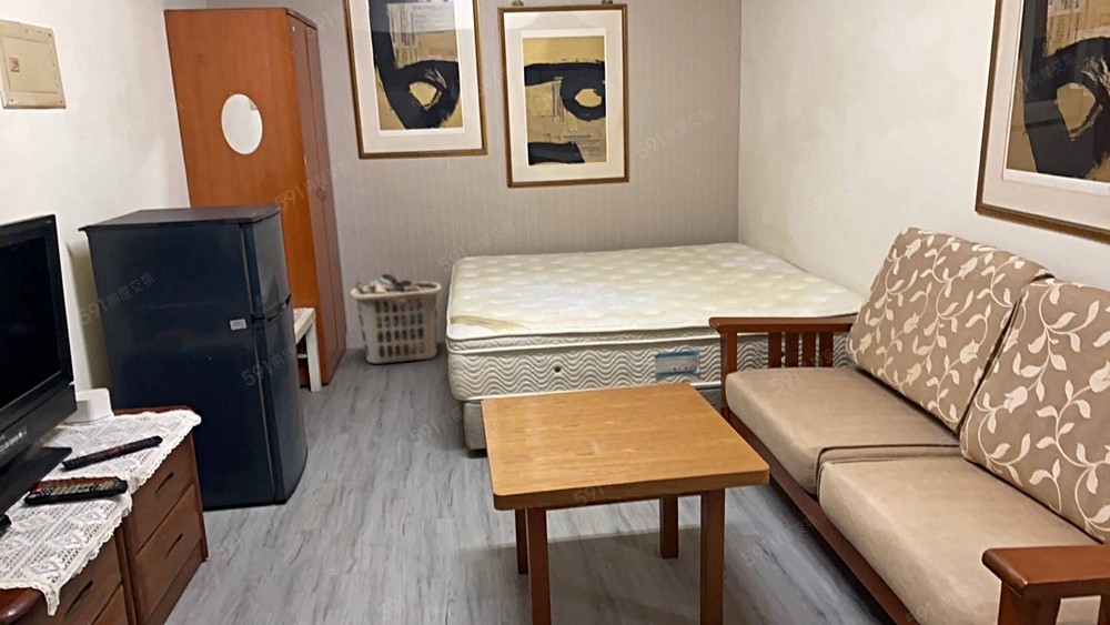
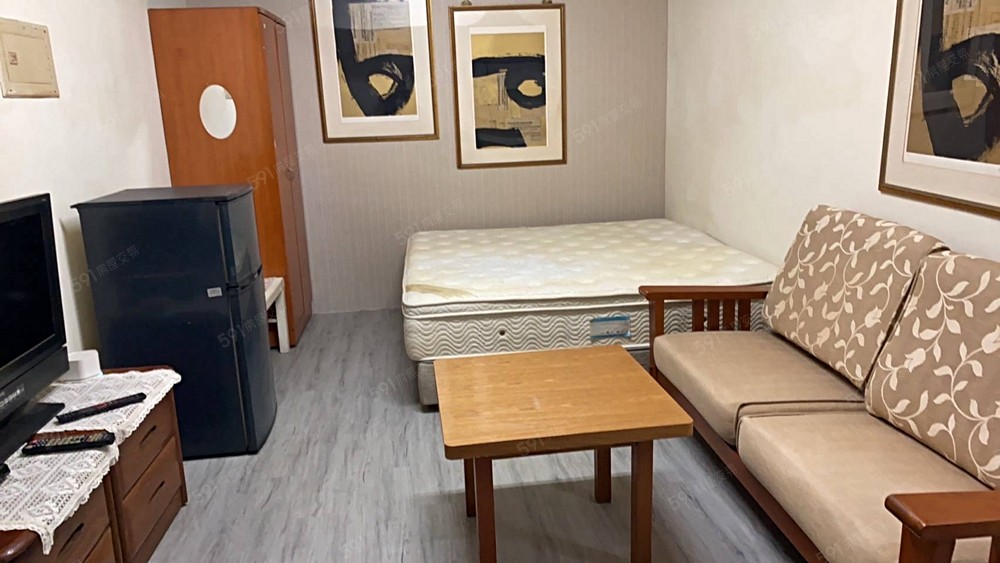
- clothes hamper [350,273,443,365]
